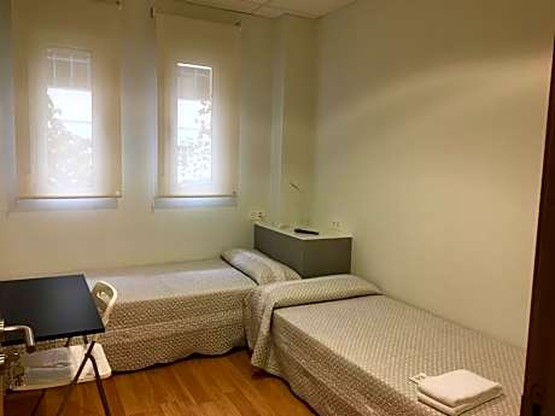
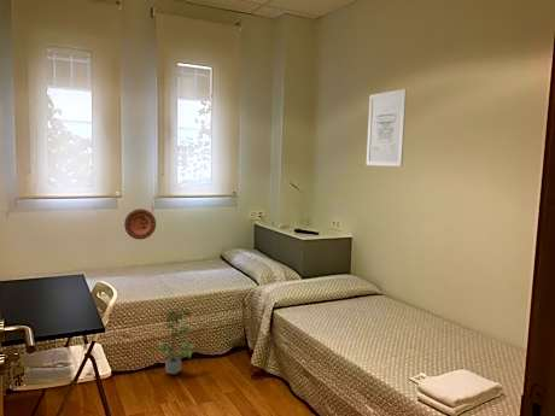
+ decorative plate [123,207,157,240]
+ wall art [366,88,408,168]
+ potted plant [157,307,198,375]
